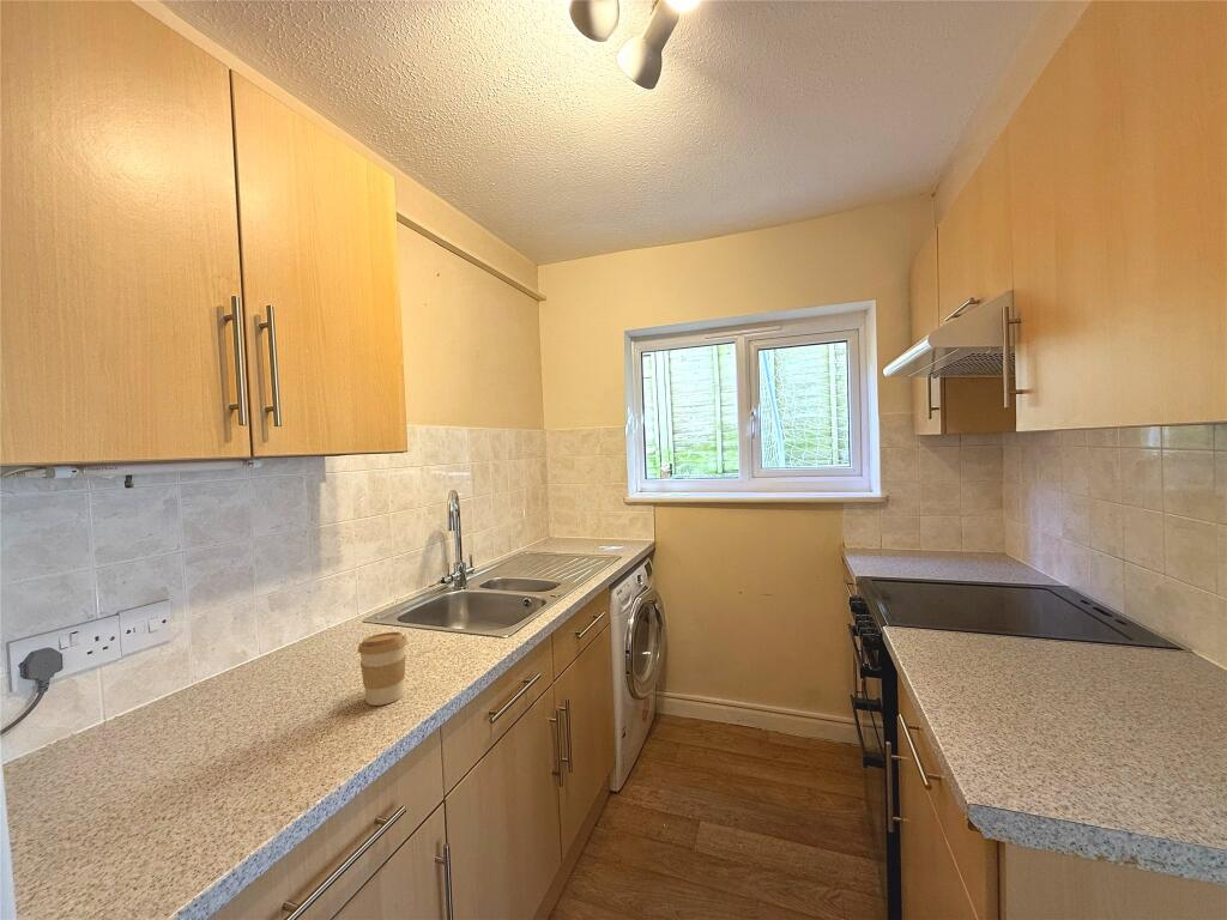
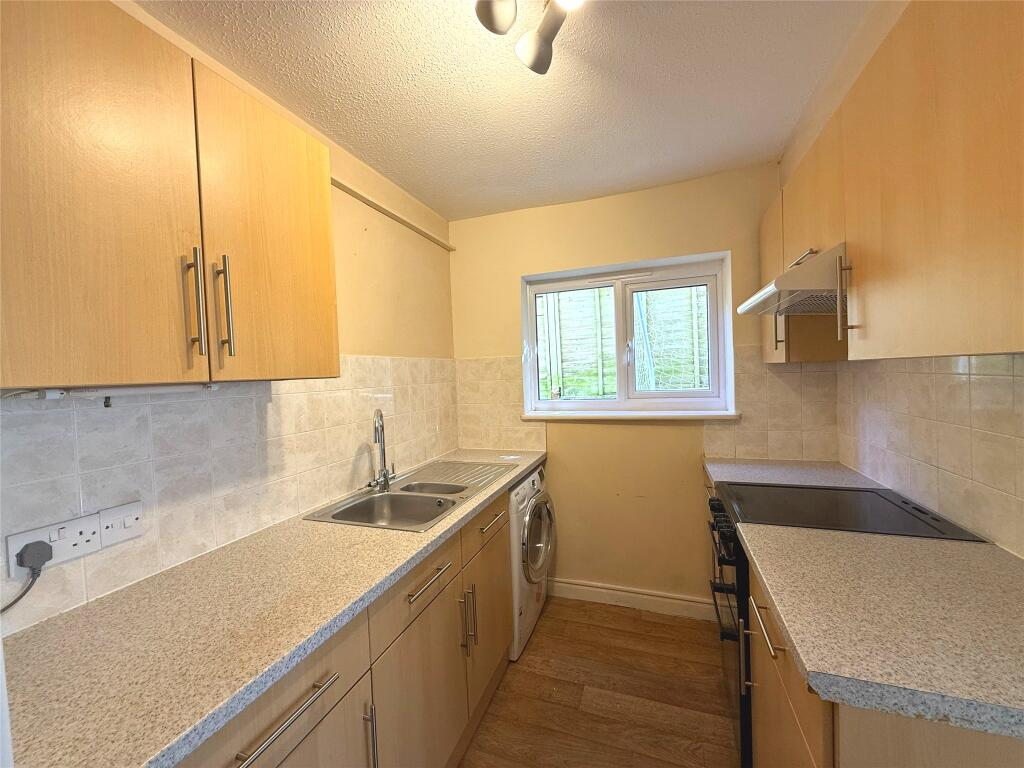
- coffee cup [357,631,409,707]
